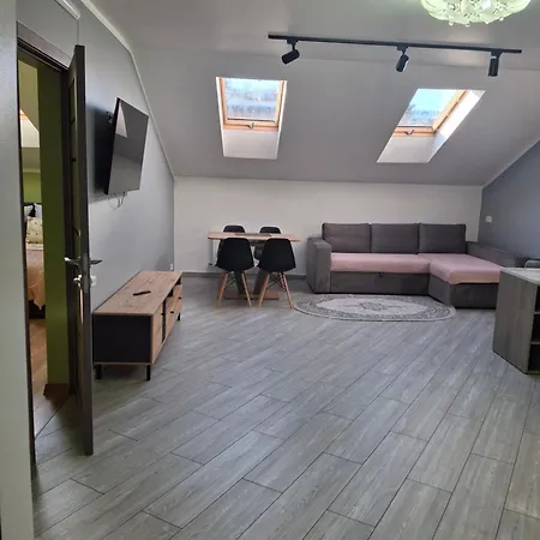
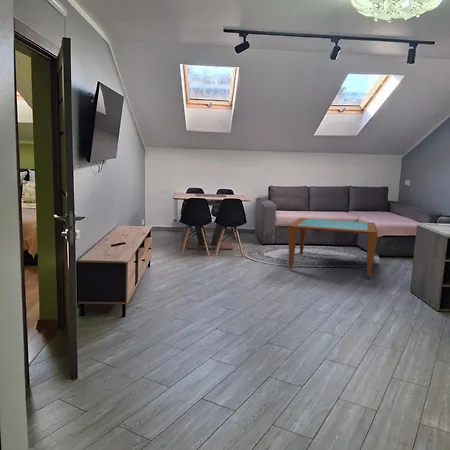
+ coffee table [287,217,378,278]
